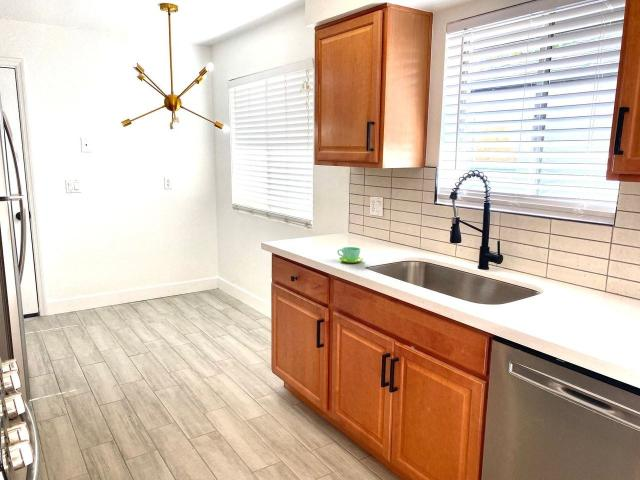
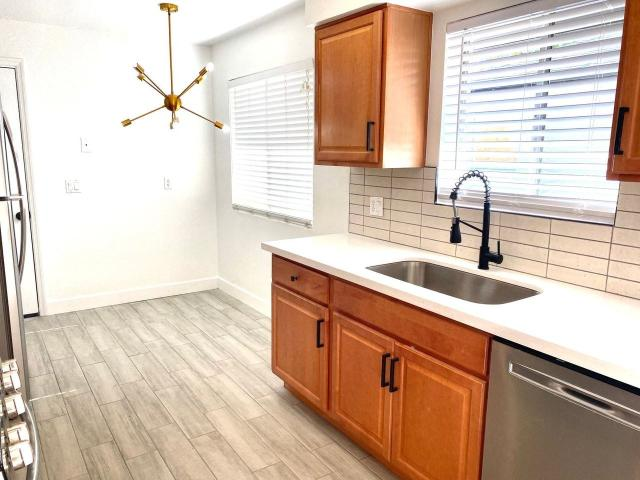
- cup [336,246,364,264]
